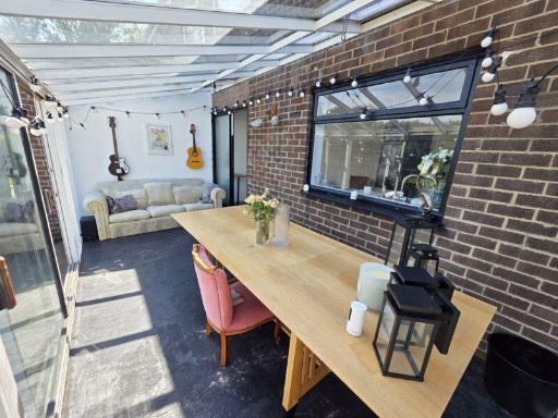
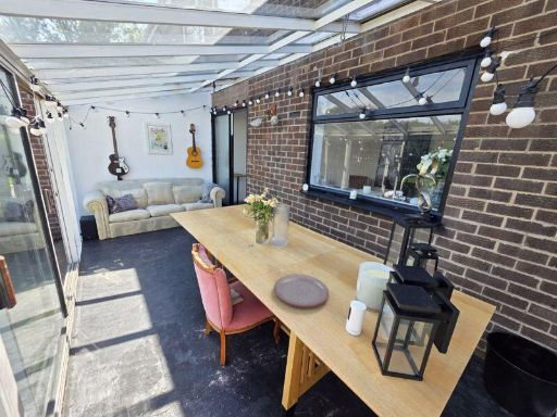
+ plate [273,274,330,308]
